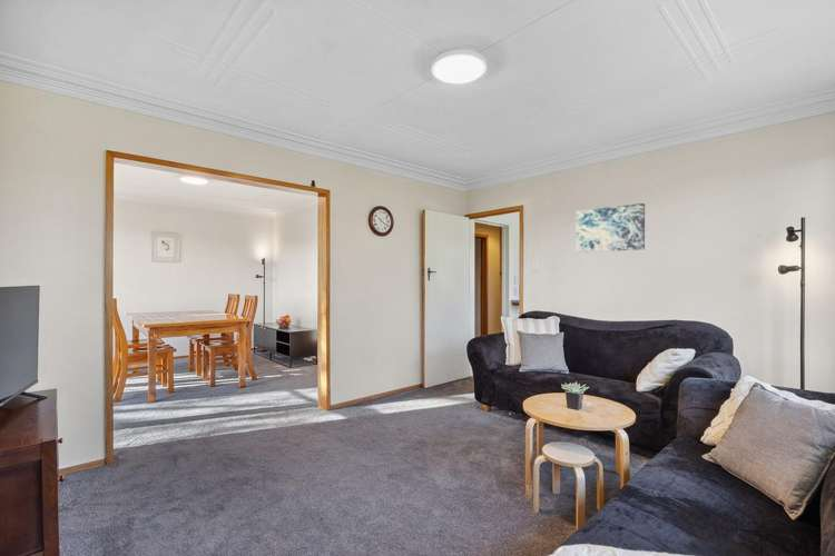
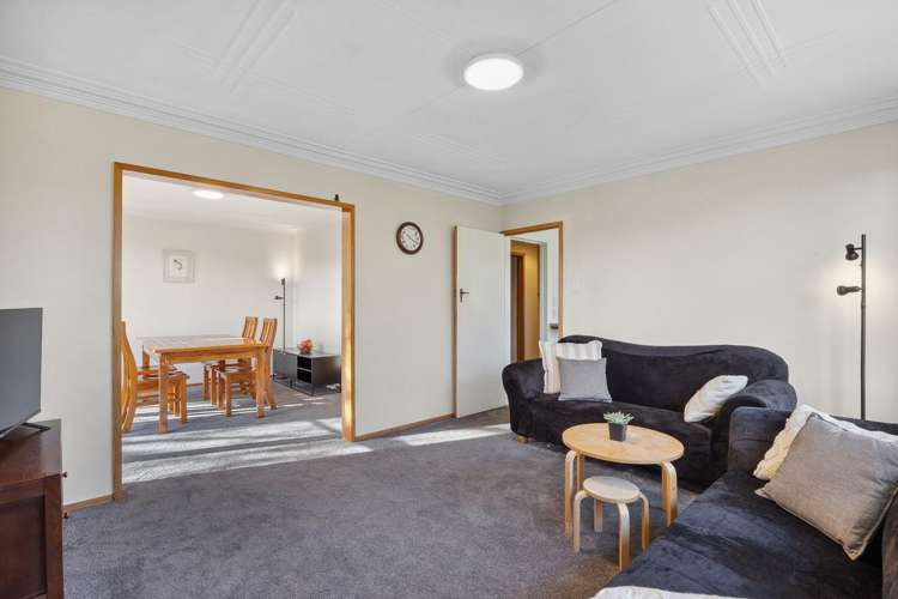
- wall art [576,202,646,254]
